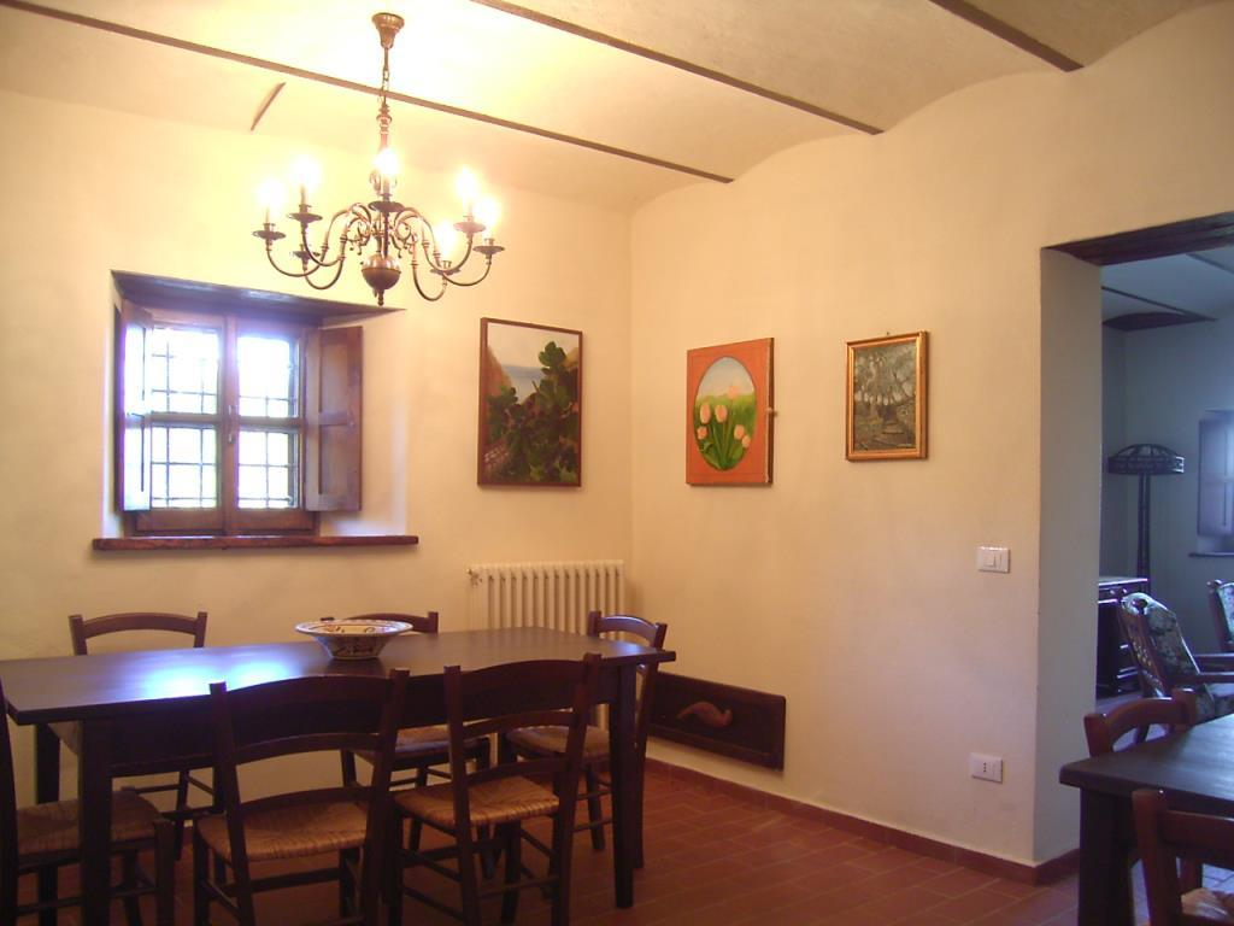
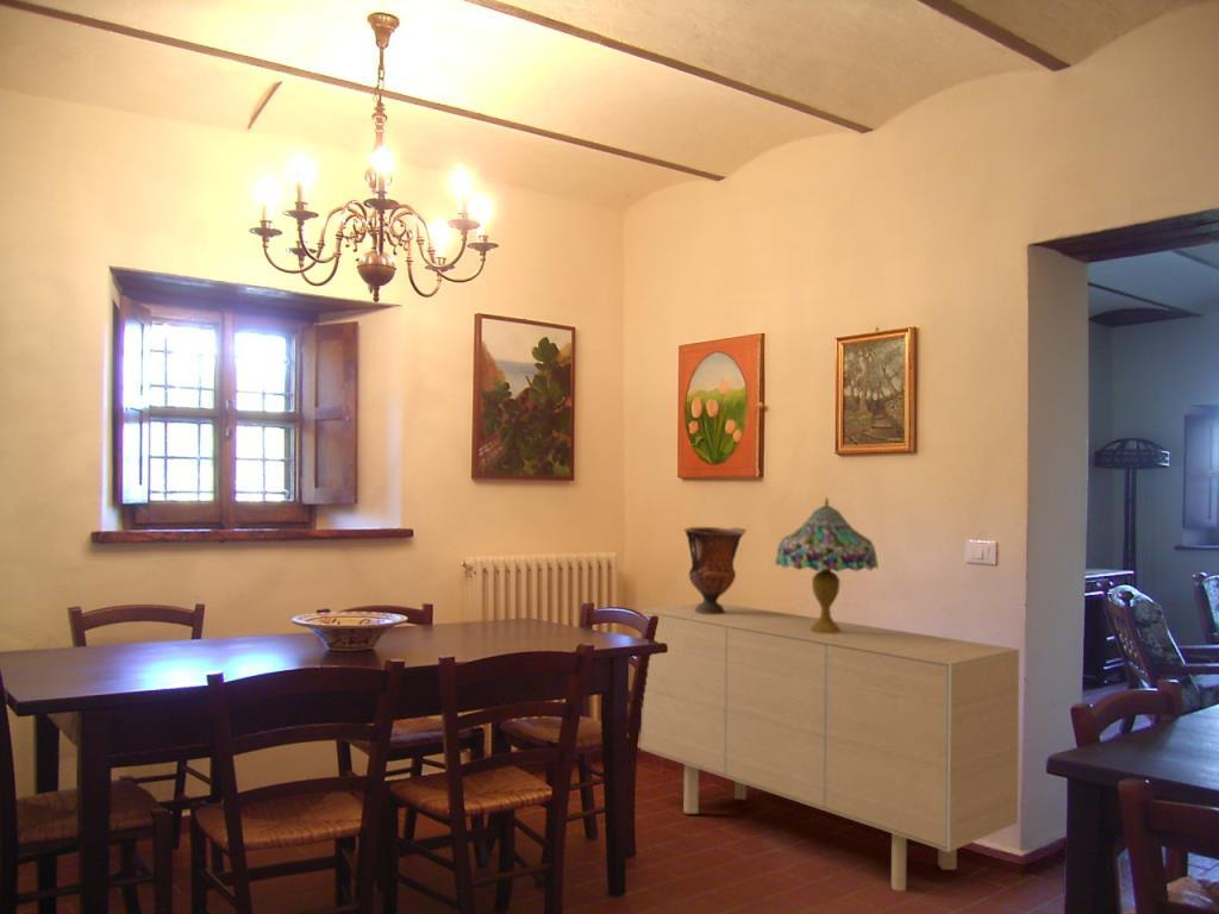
+ table lamp [774,495,880,634]
+ vase [682,526,748,614]
+ sideboard [640,602,1020,893]
